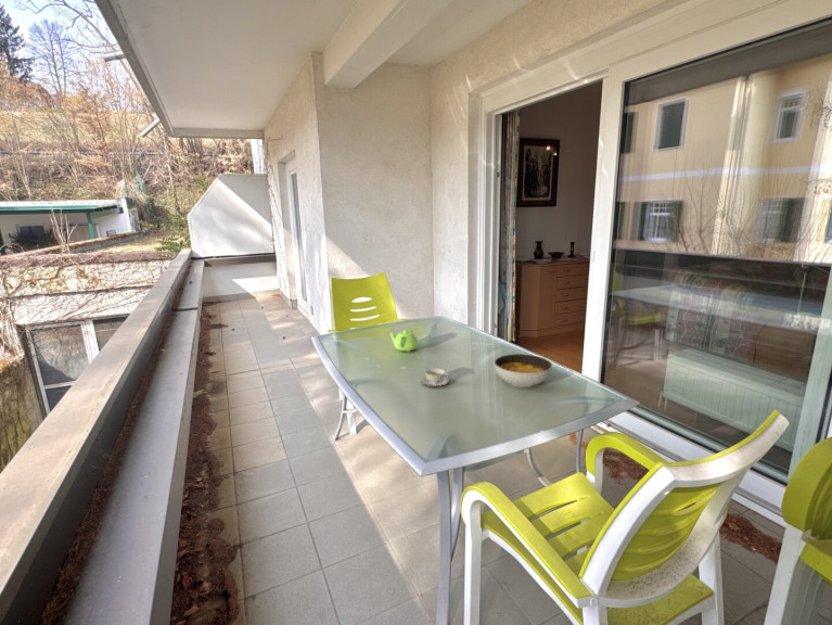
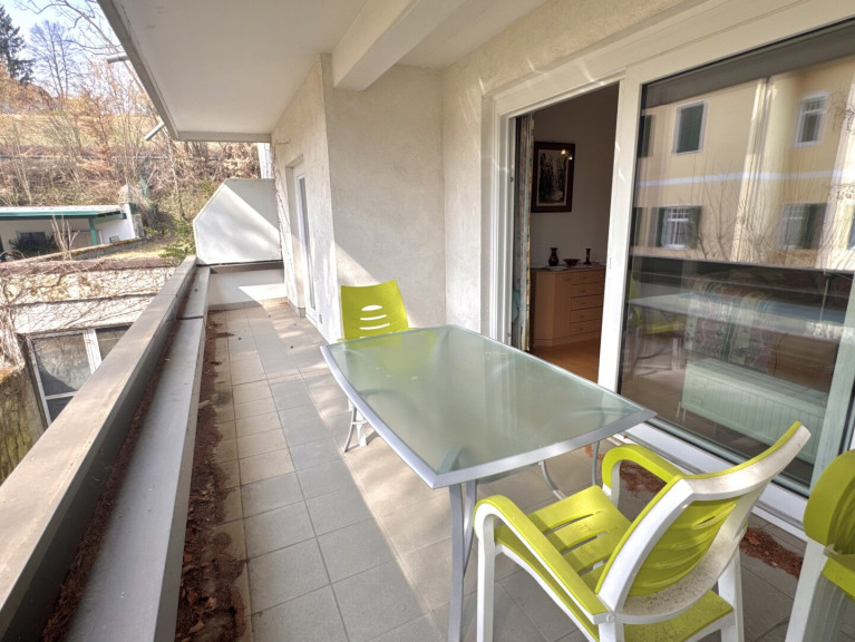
- soup bowl [494,353,553,388]
- teapot [388,329,419,353]
- chinaware [421,368,450,387]
